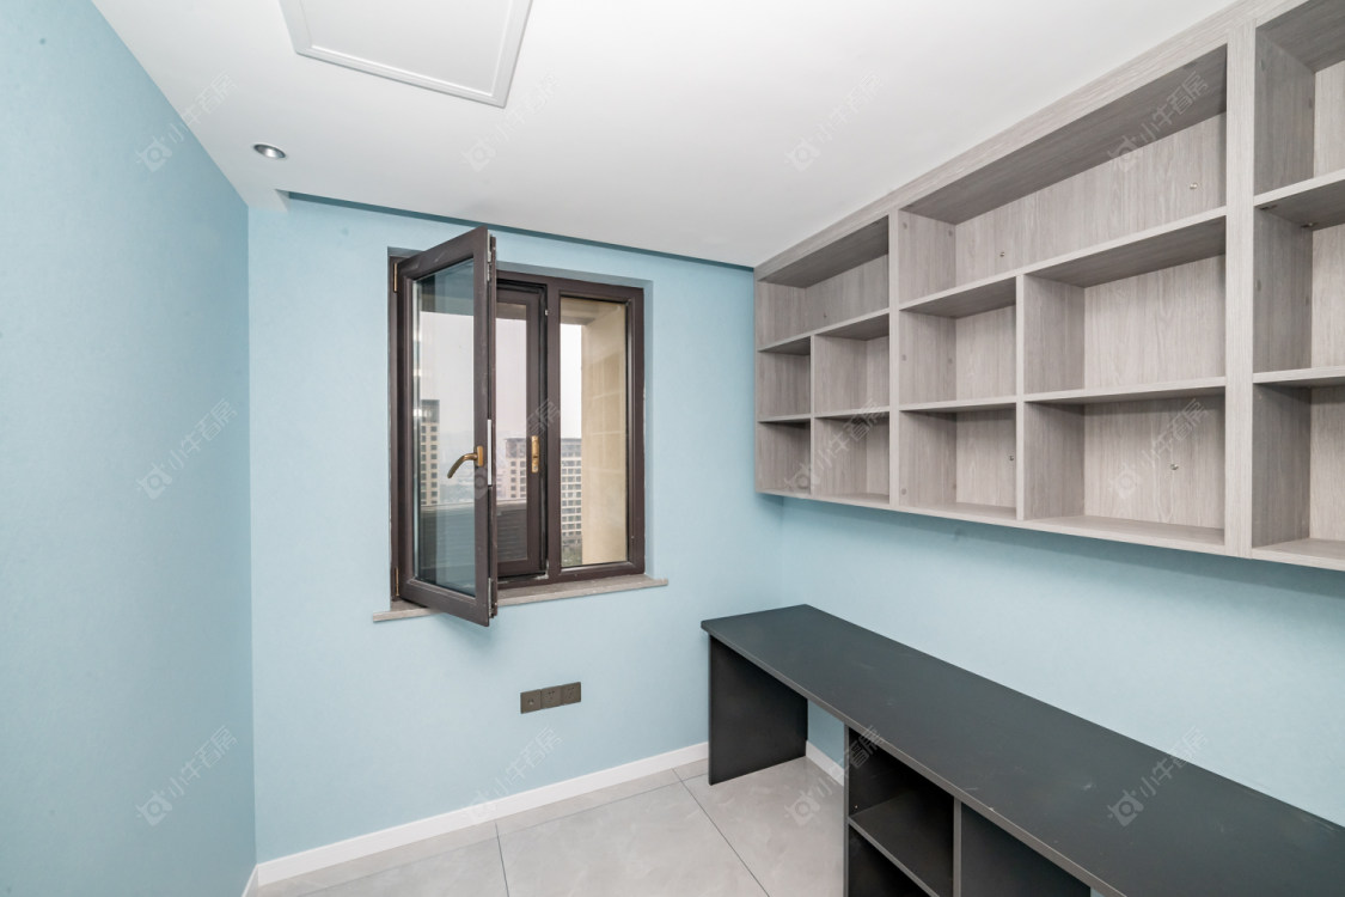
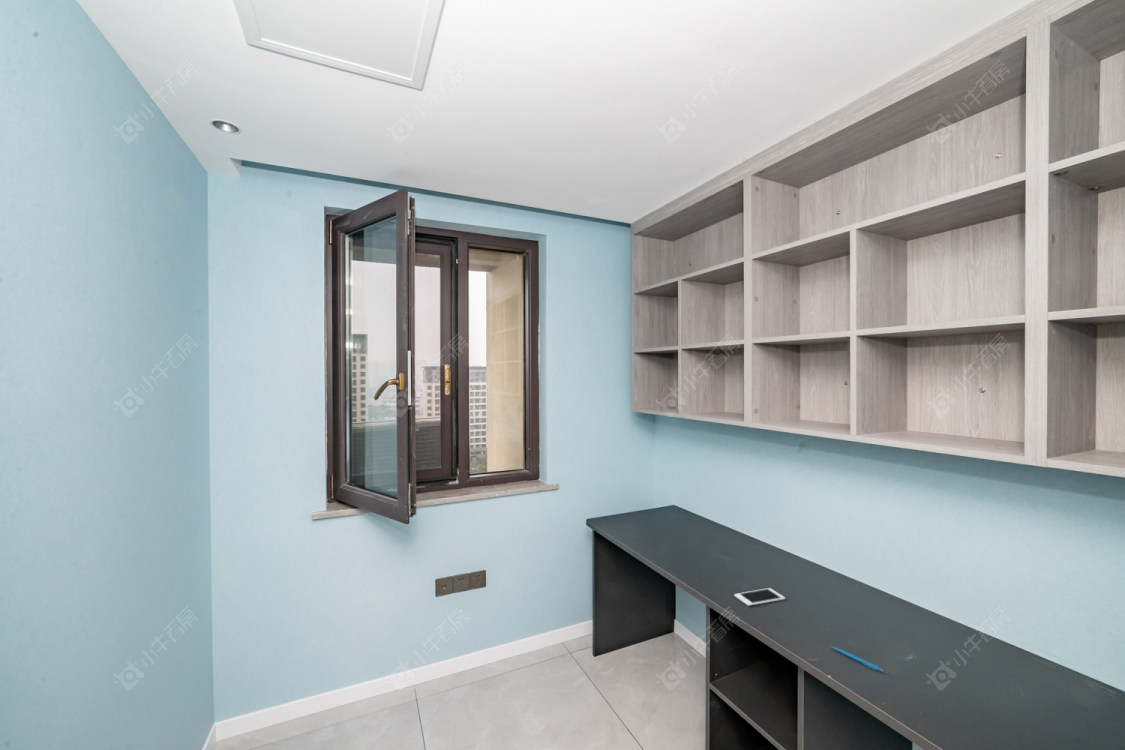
+ pen [830,645,884,672]
+ cell phone [733,587,786,607]
